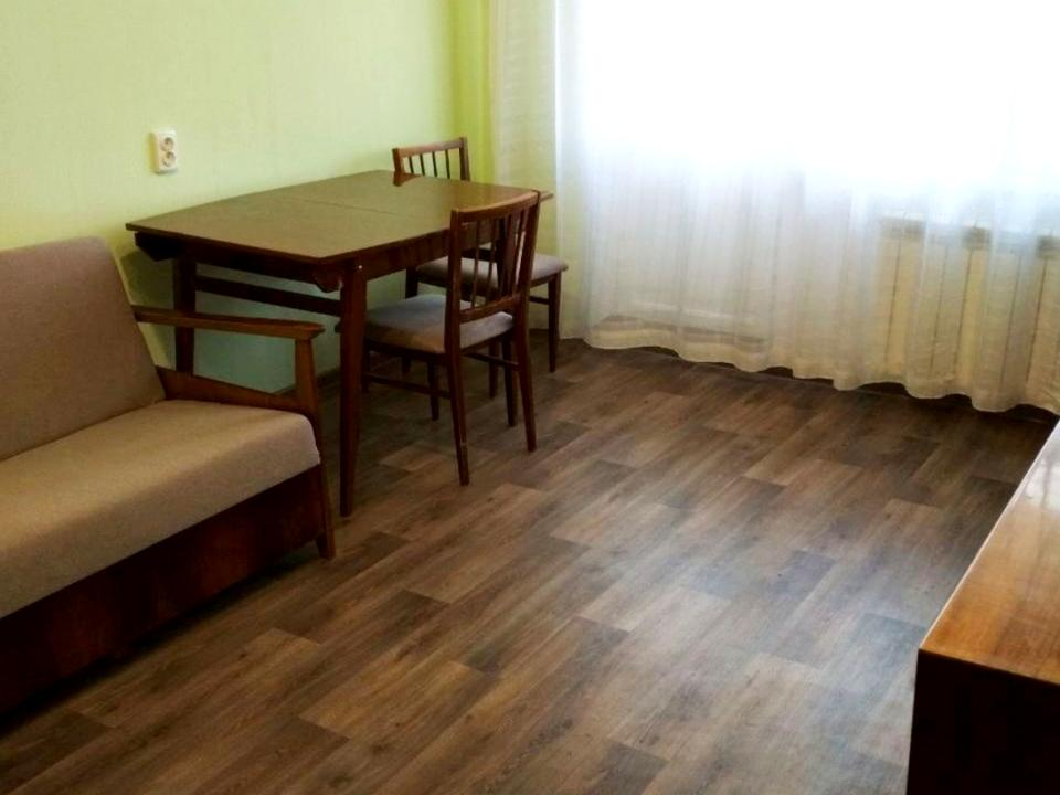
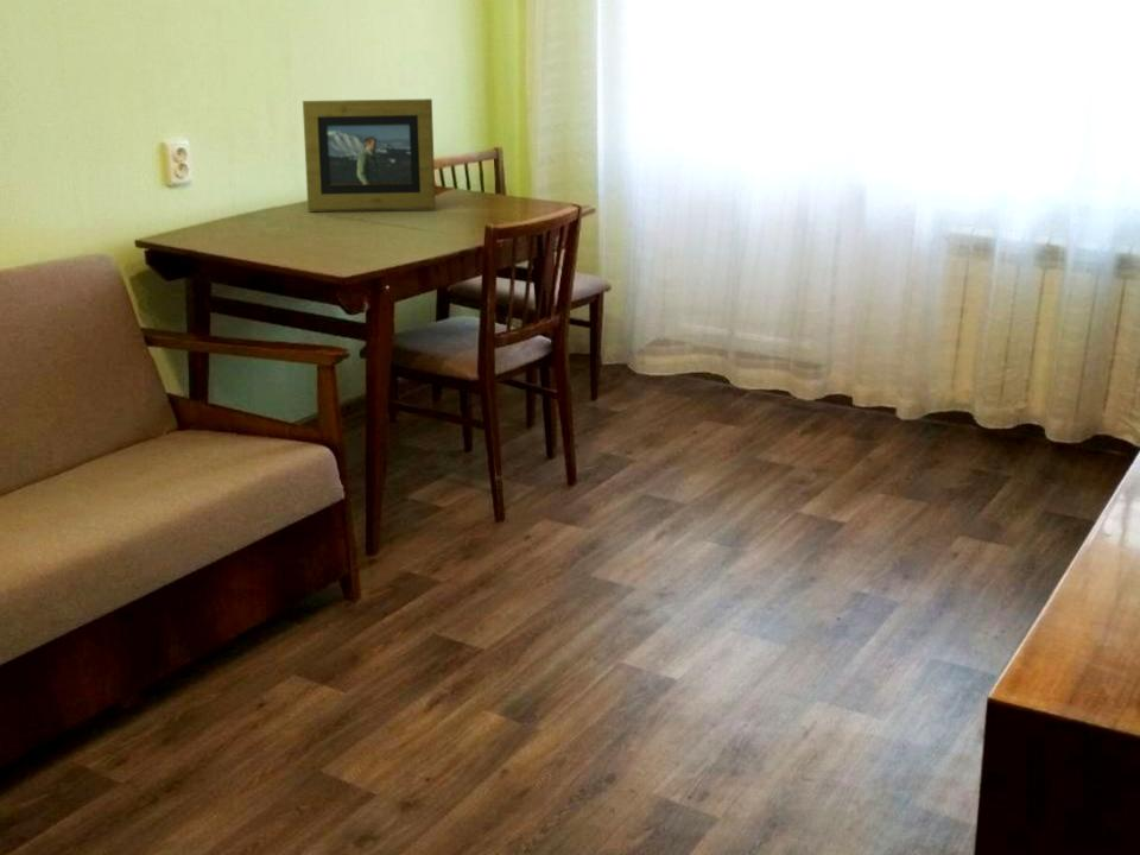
+ picture frame [302,97,437,211]
